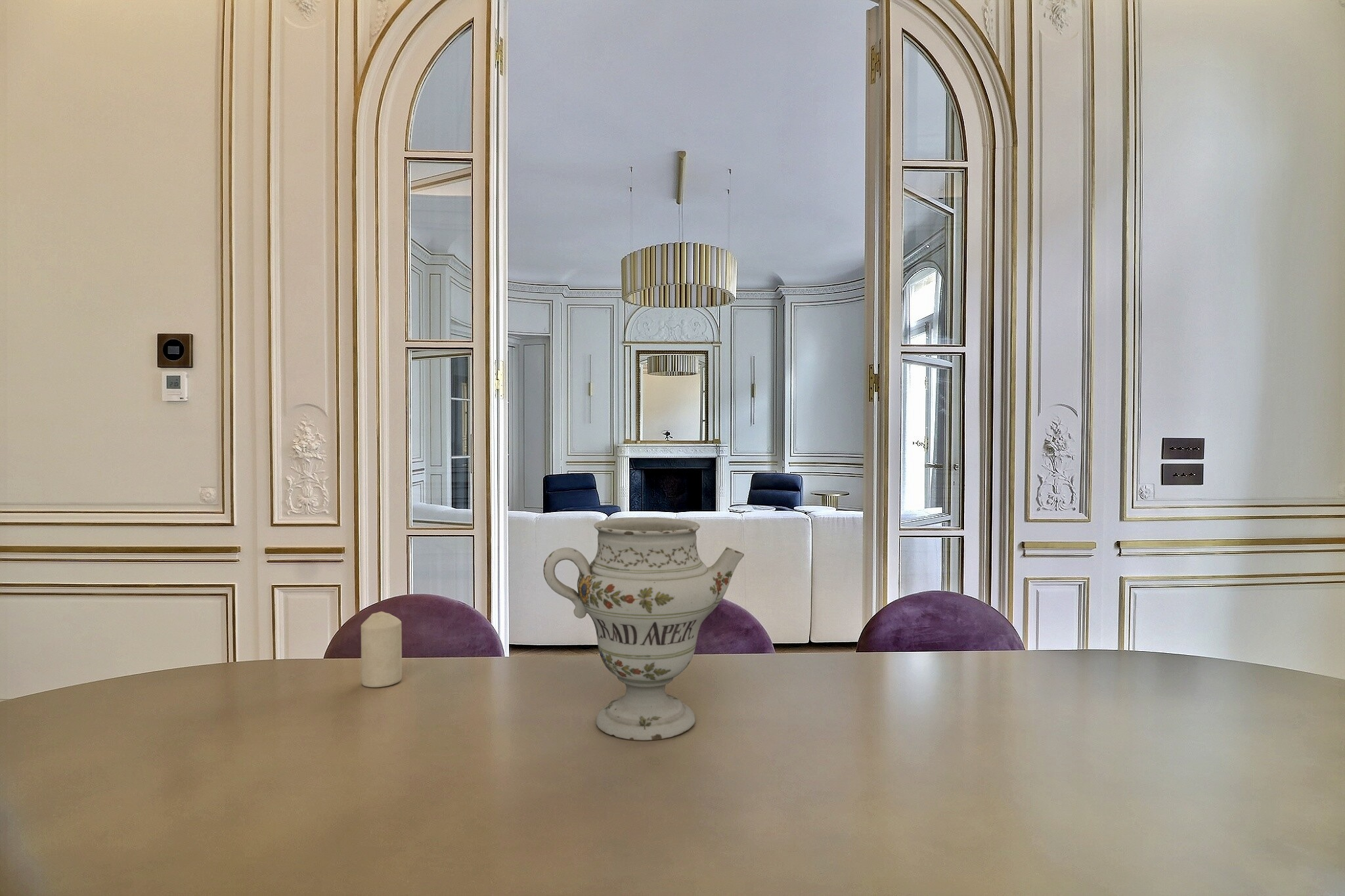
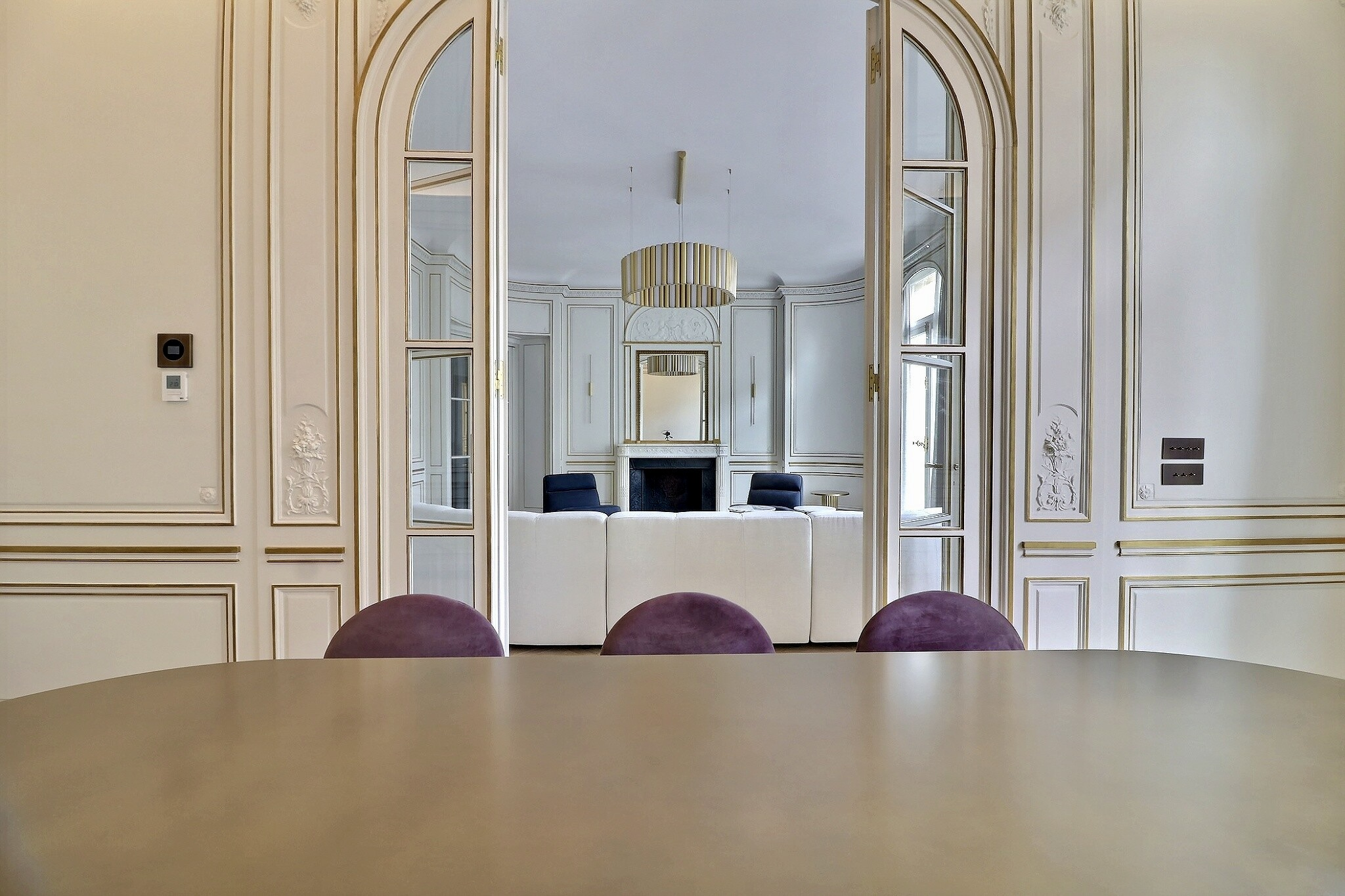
- decorative vase [542,517,745,741]
- candle [361,611,403,688]
